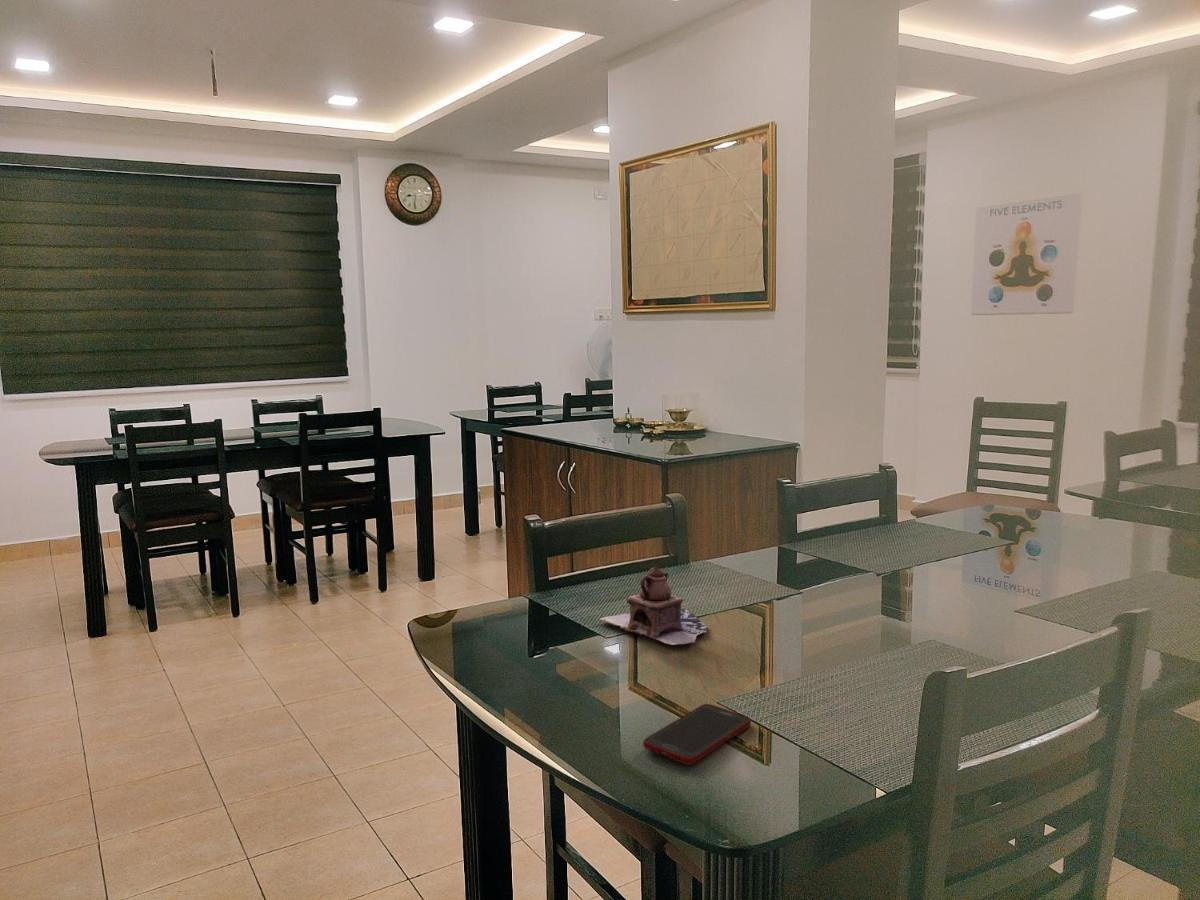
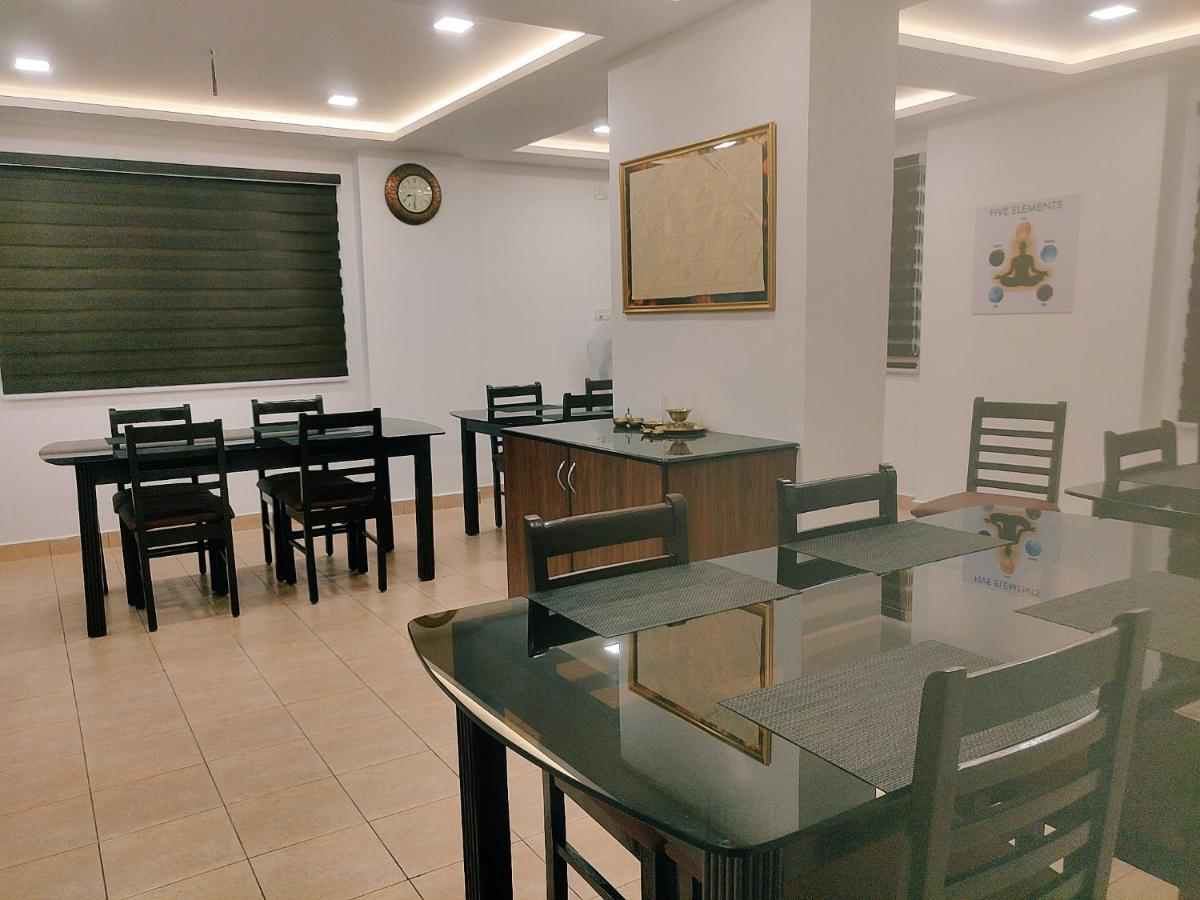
- cell phone [642,703,752,766]
- teapot [598,565,708,646]
